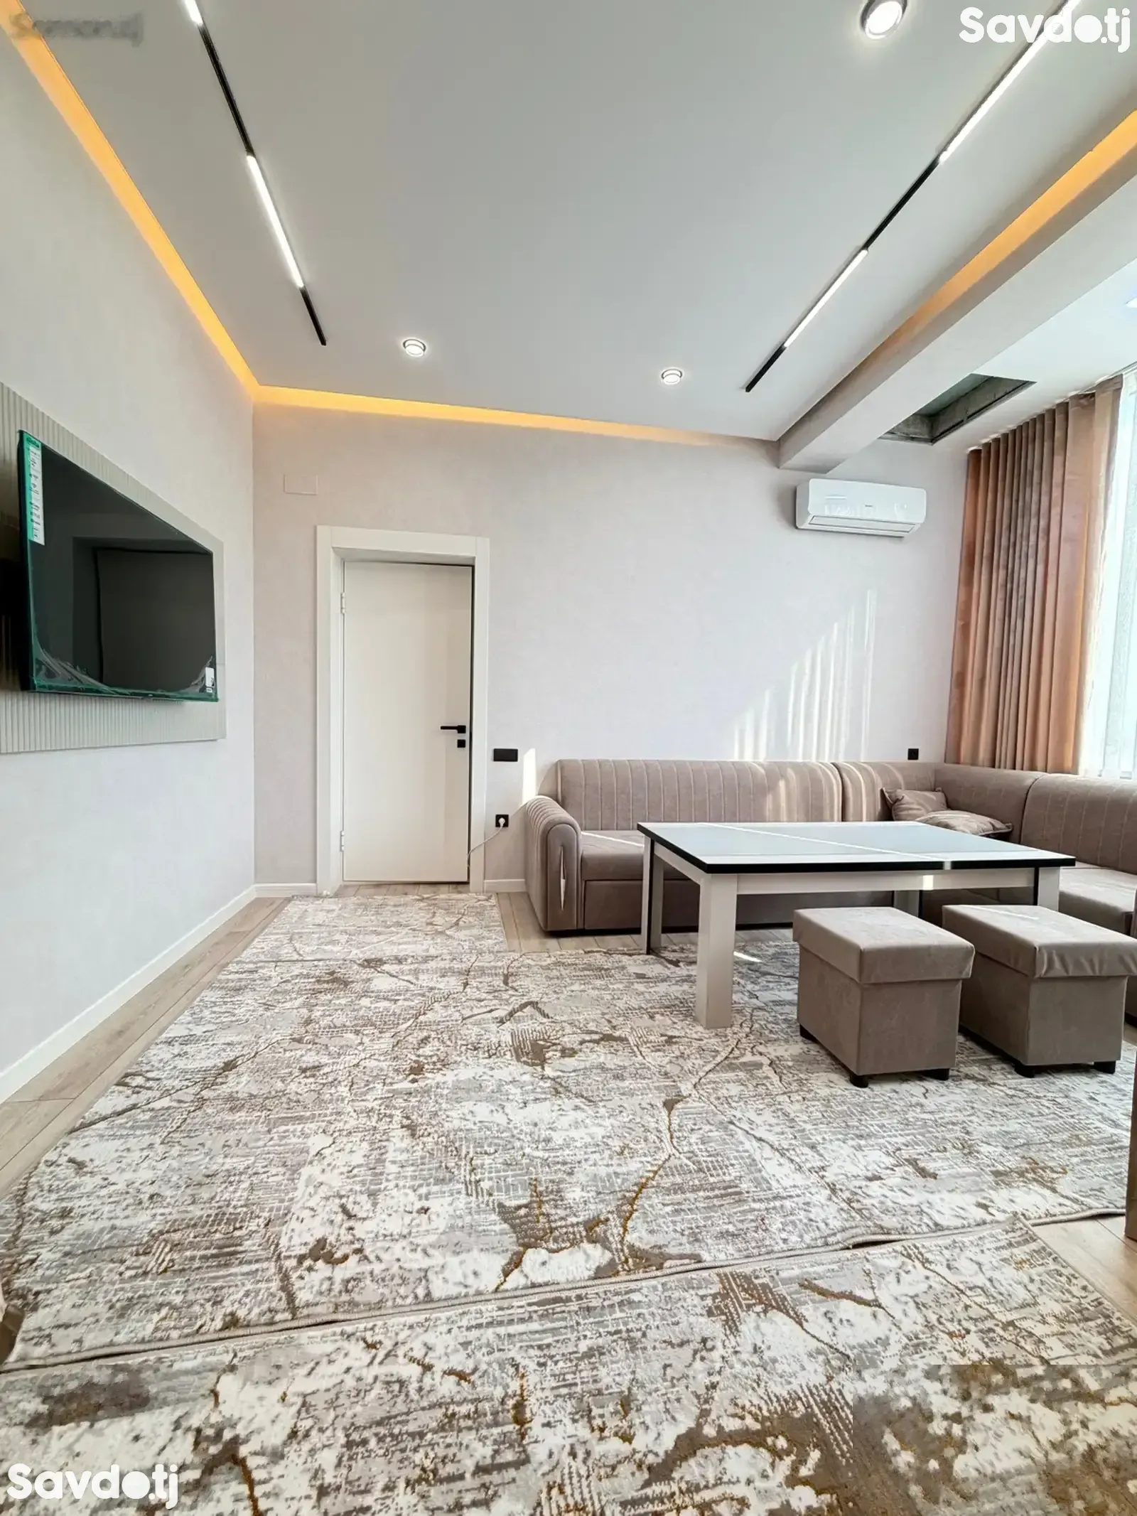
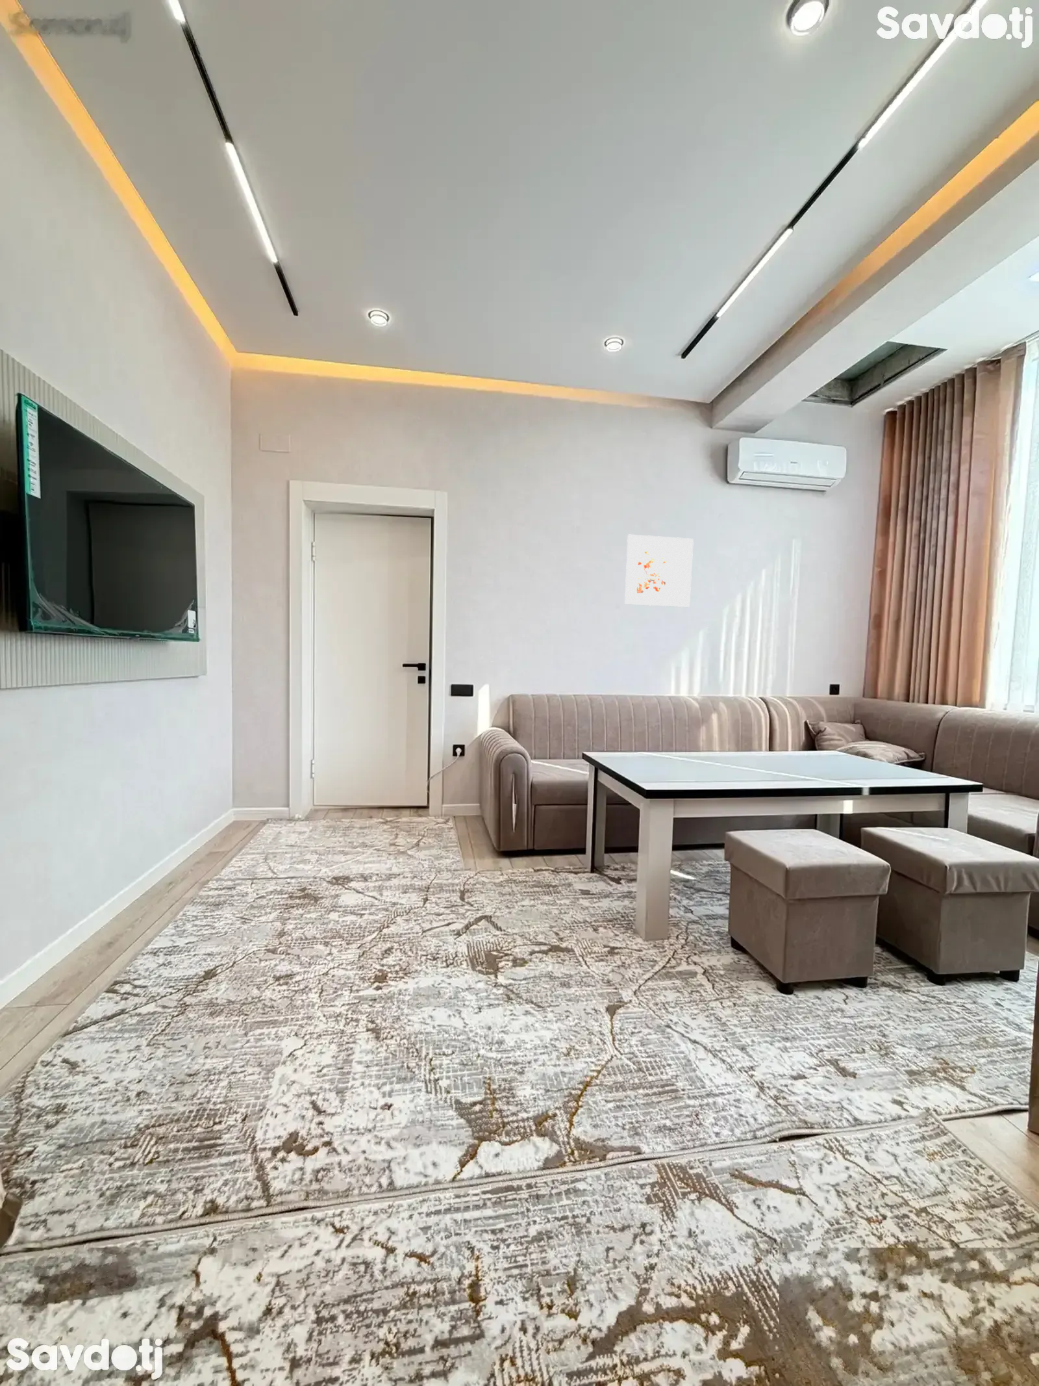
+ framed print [624,534,694,607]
